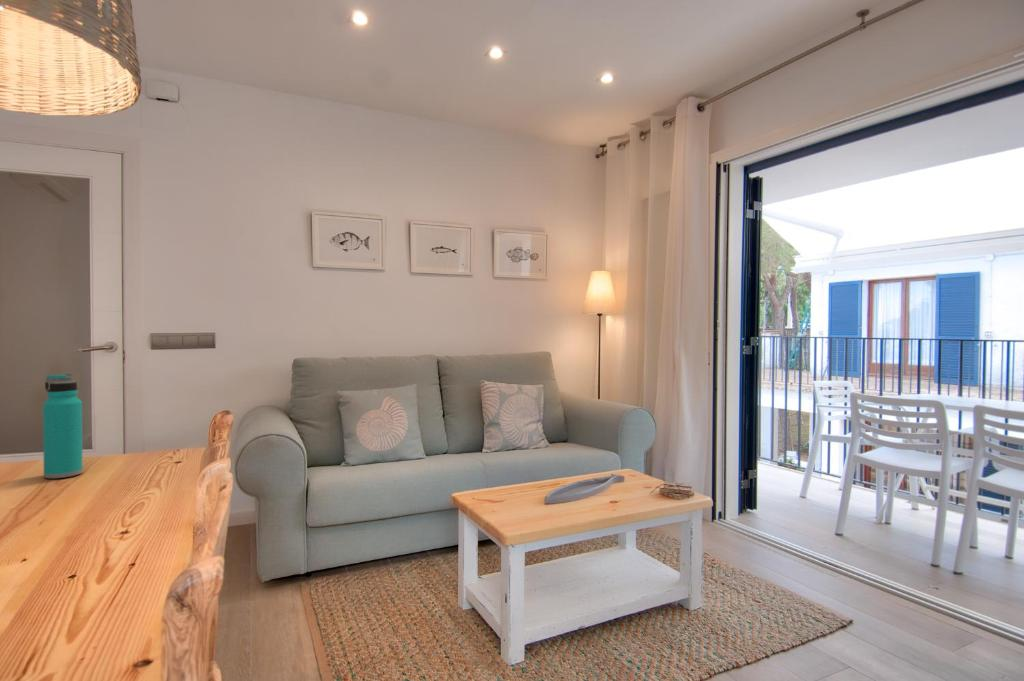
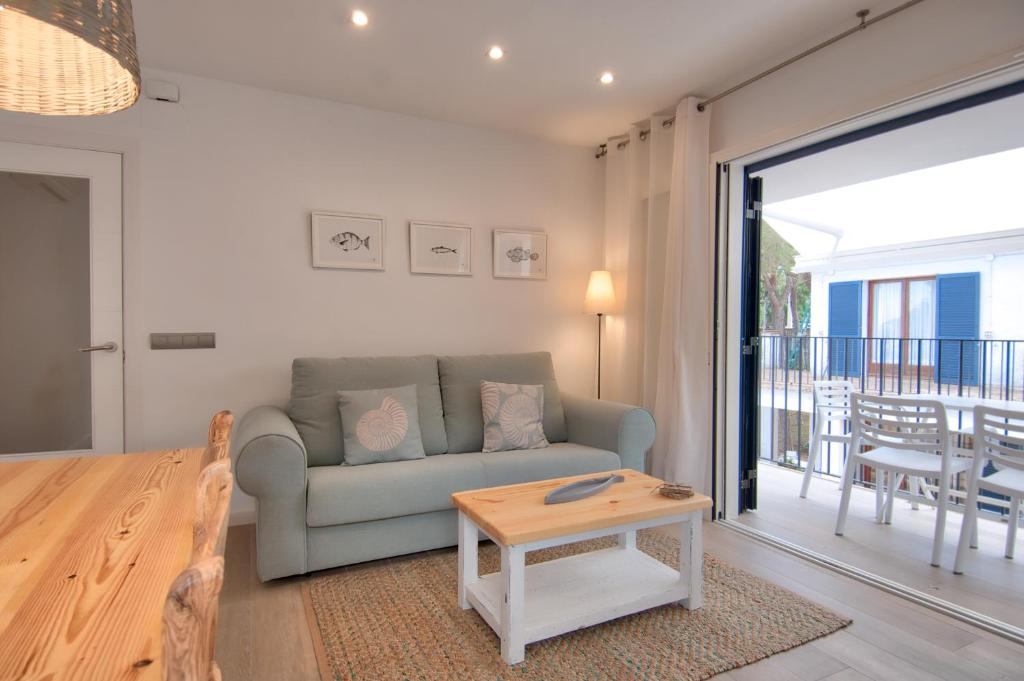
- water bottle [42,373,84,479]
